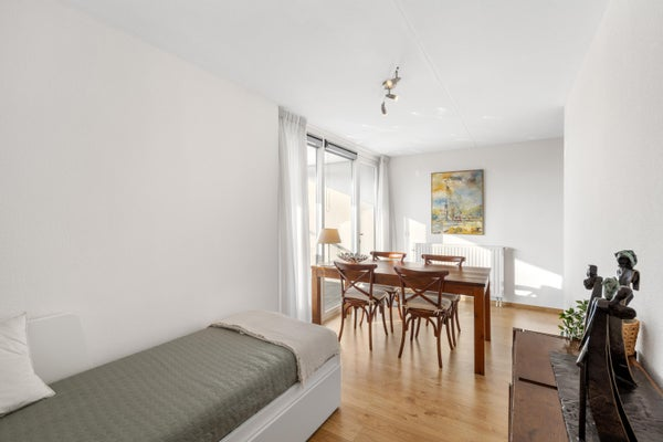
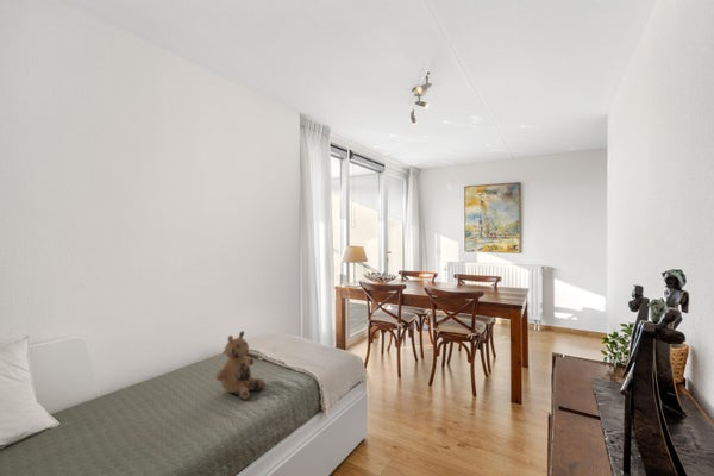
+ teddy bear [214,330,267,401]
